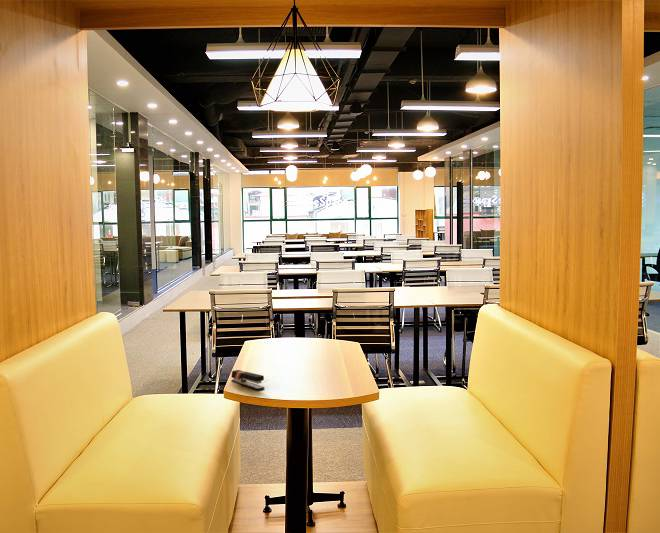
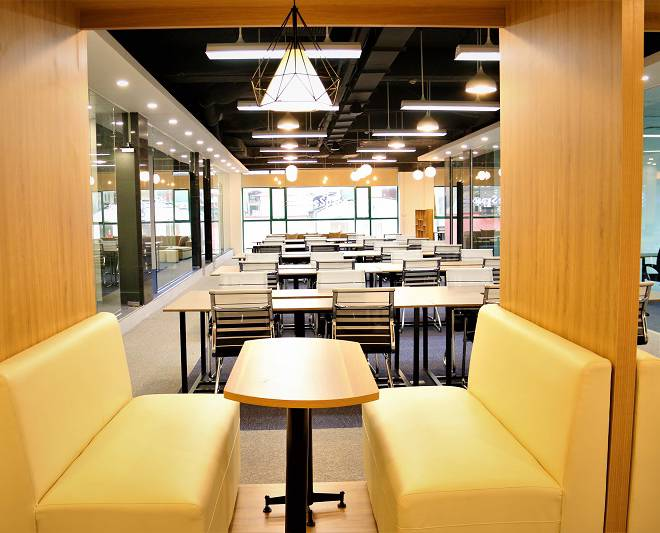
- stapler [230,369,265,391]
